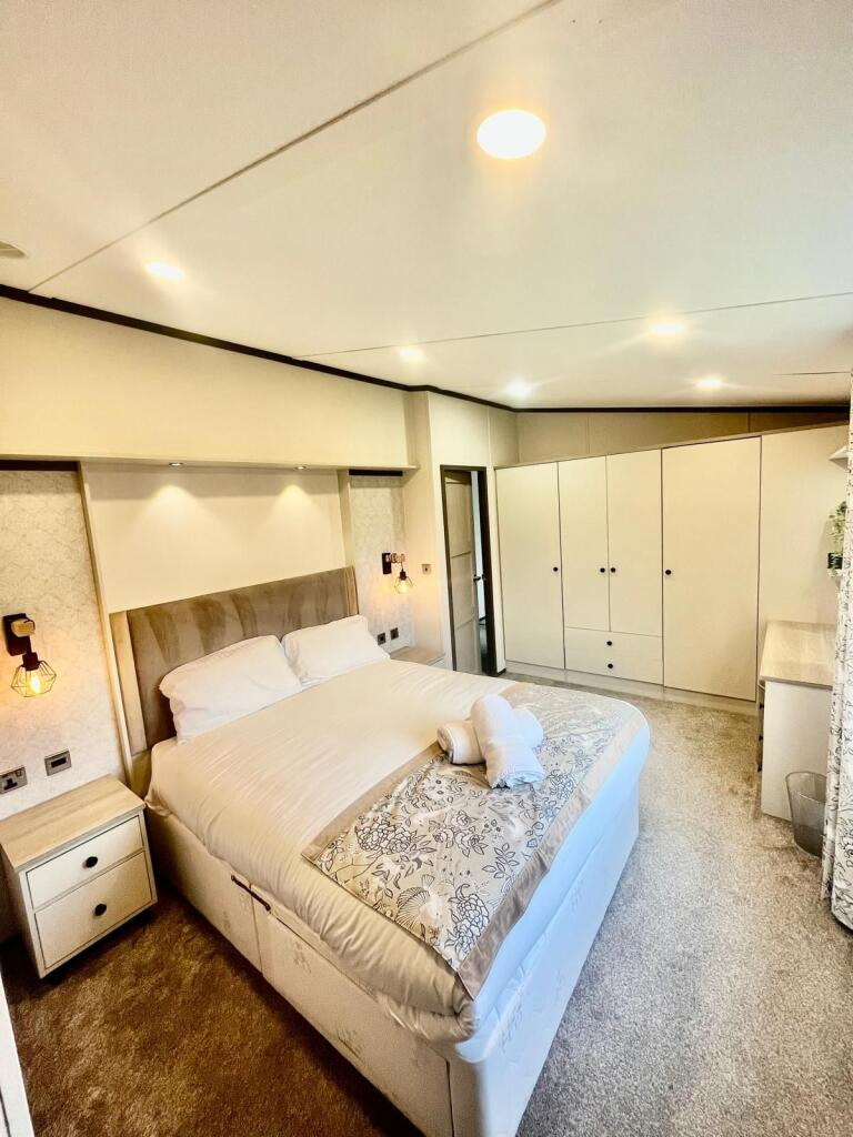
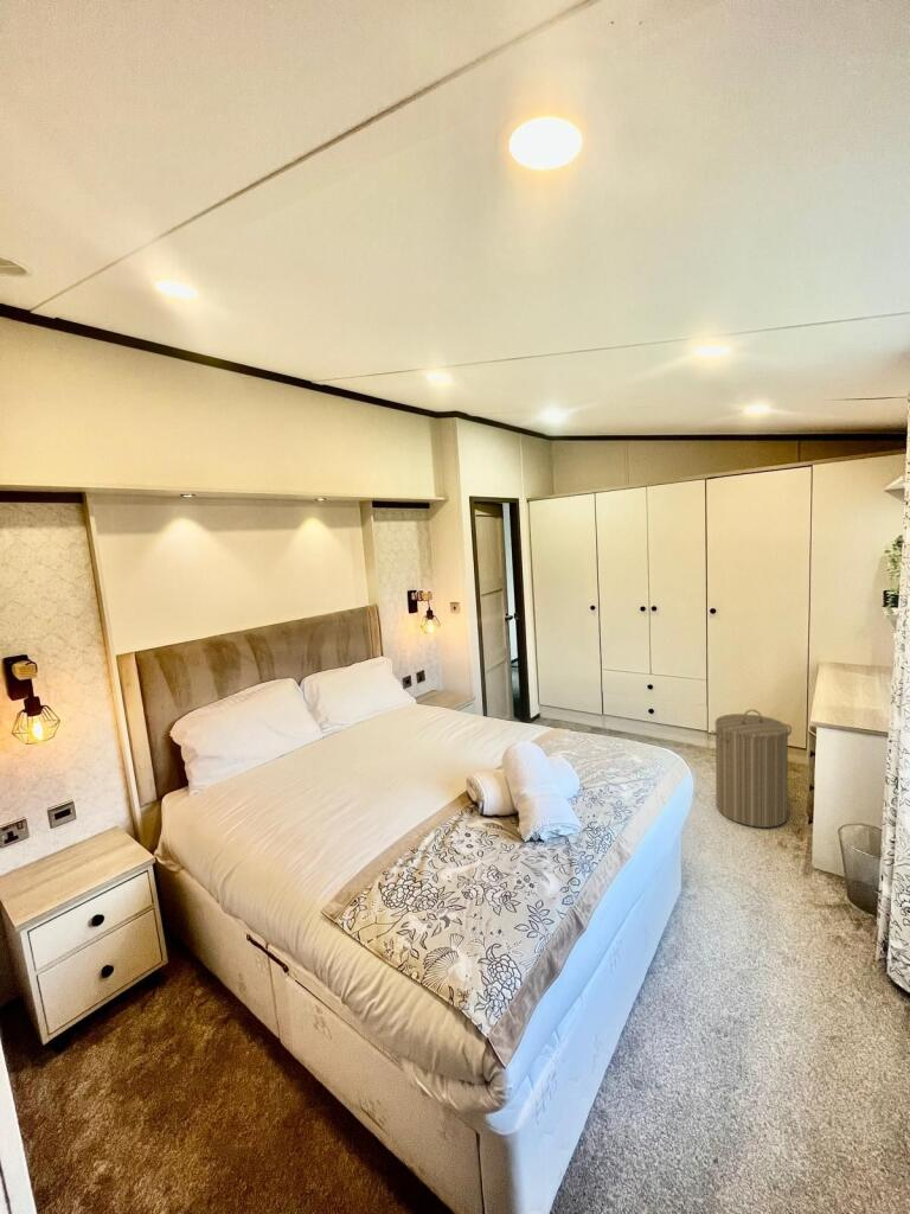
+ laundry hamper [710,708,793,829]
